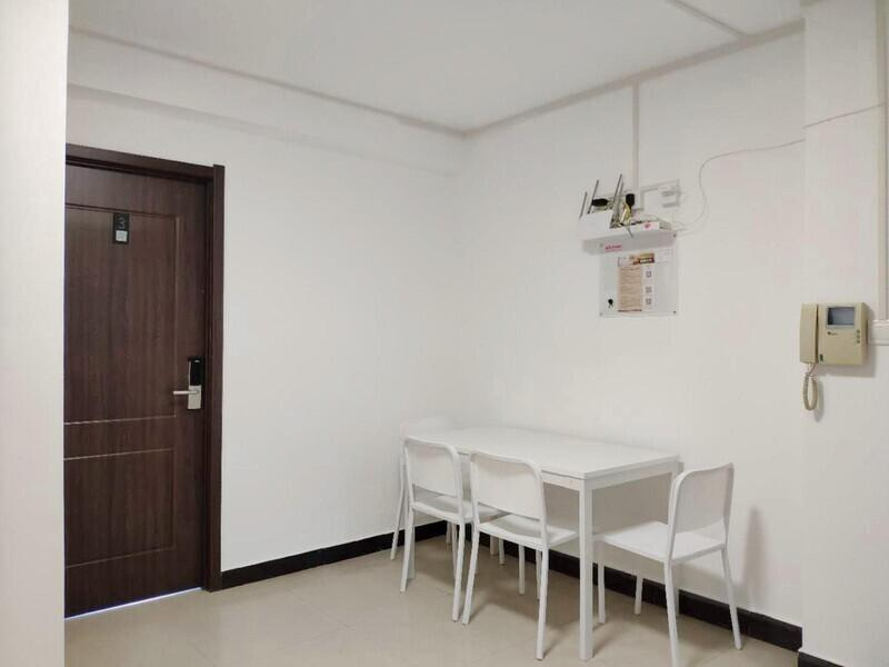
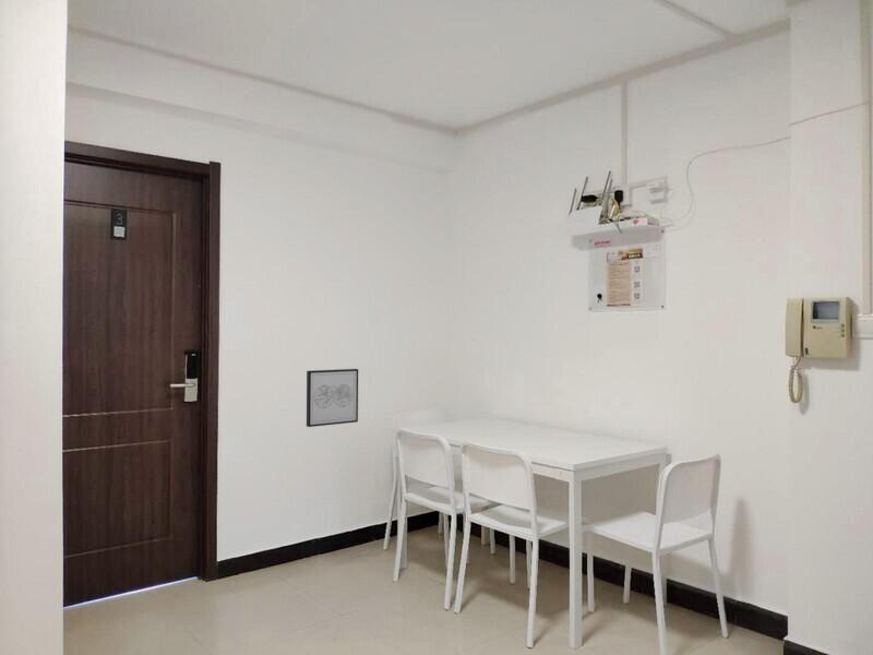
+ wall art [306,368,359,428]
